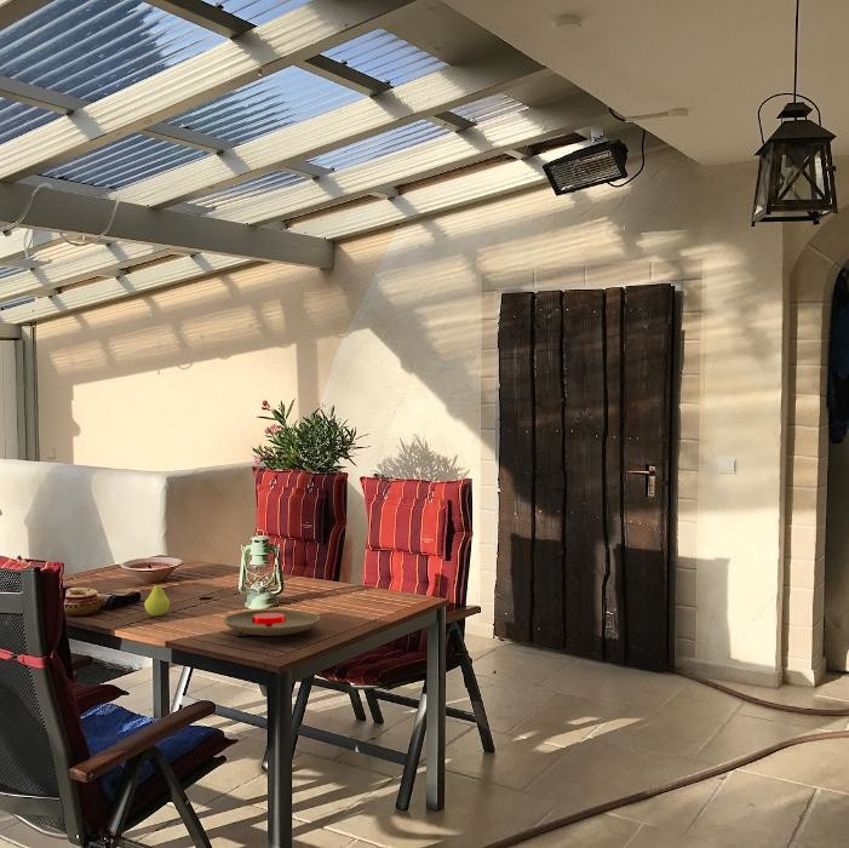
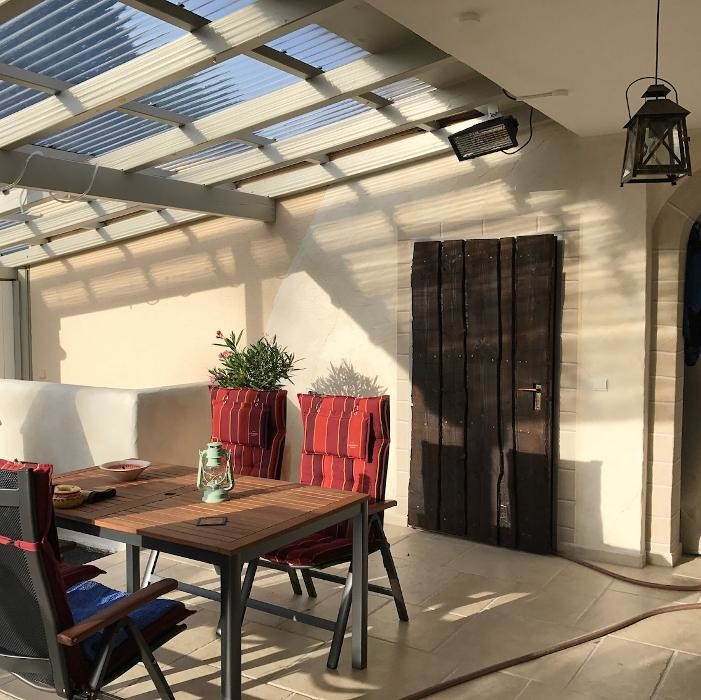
- fruit [143,579,171,617]
- plate [223,608,321,637]
